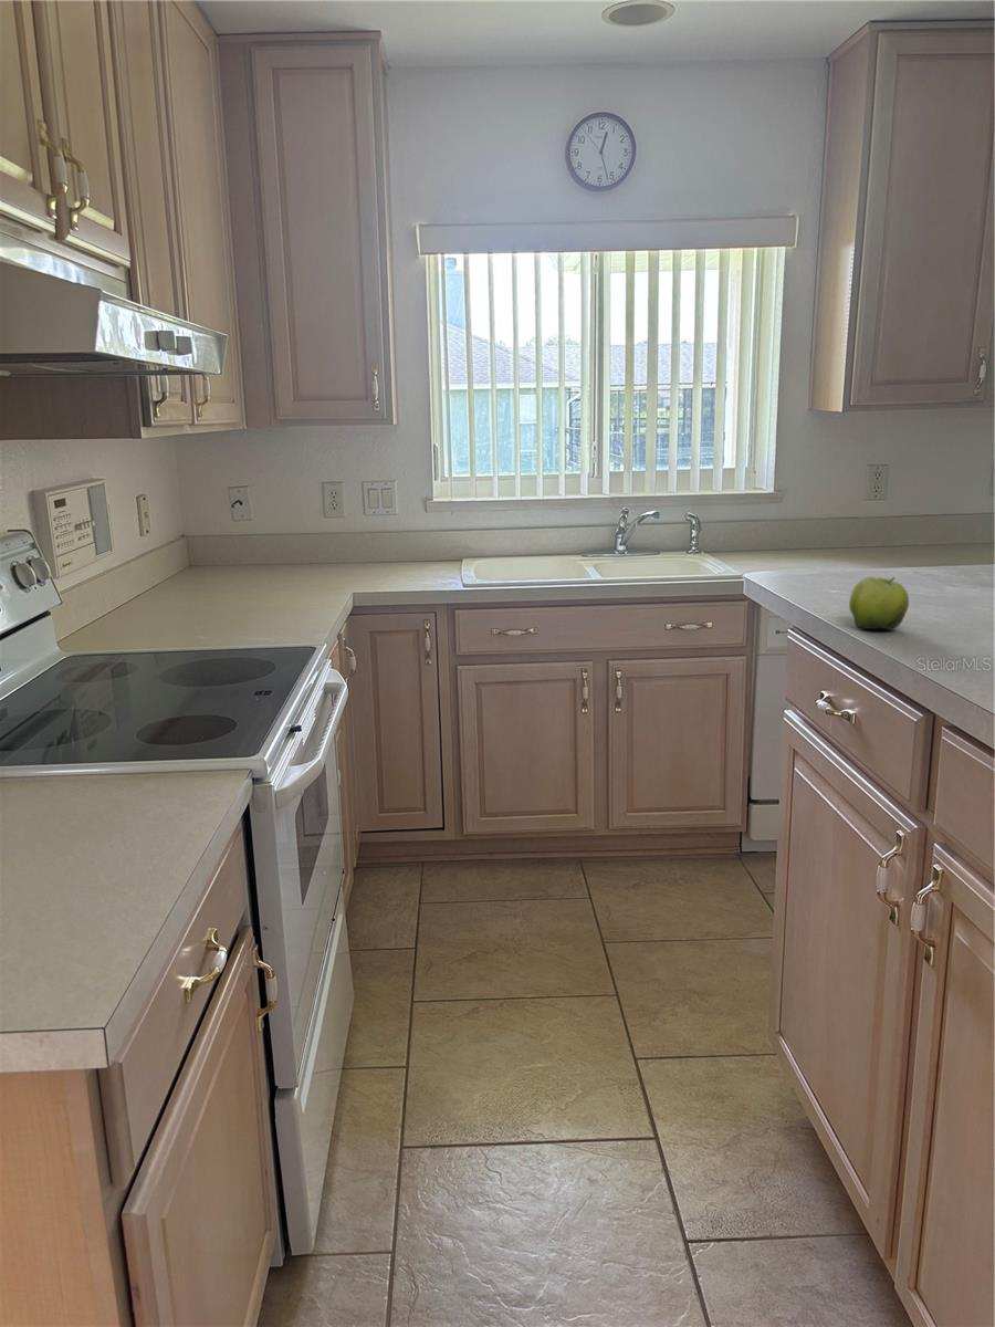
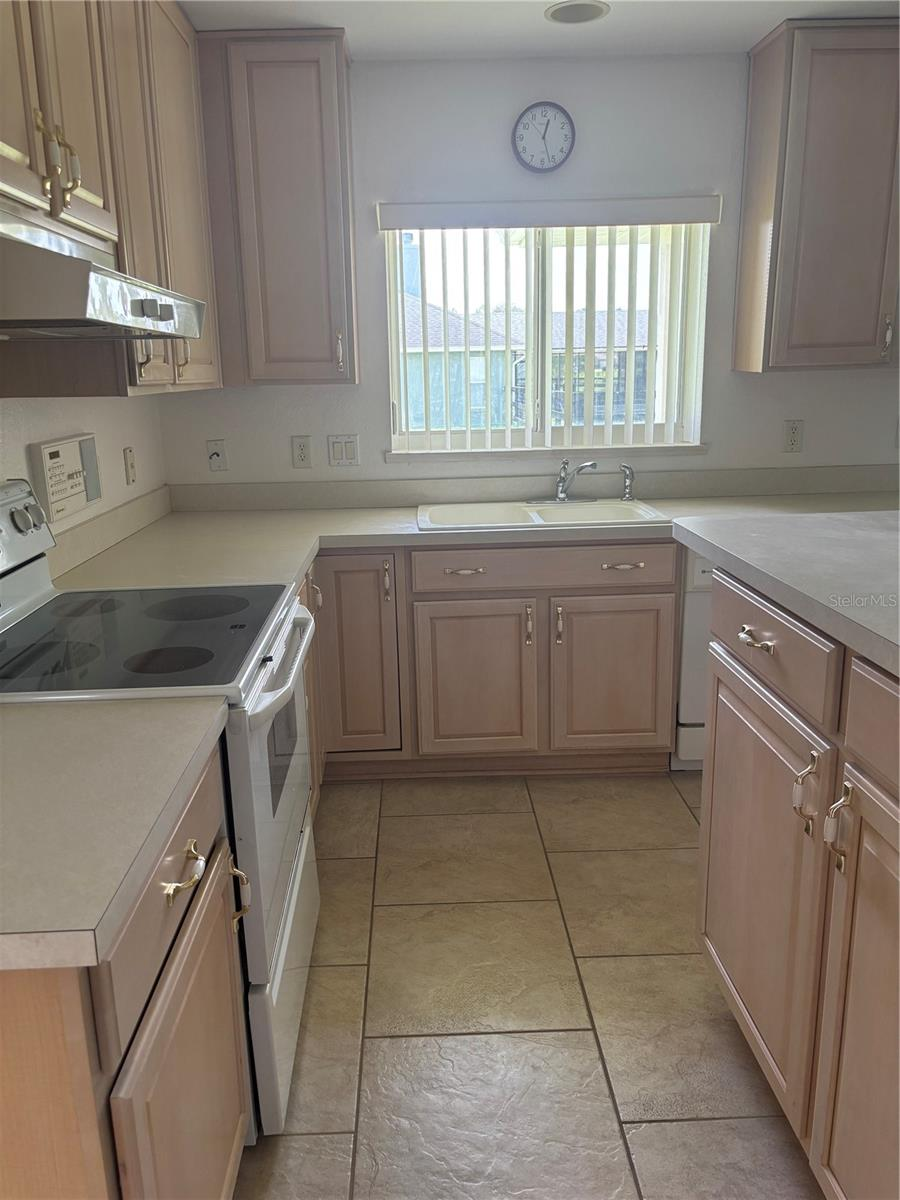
- fruit [848,576,910,630]
